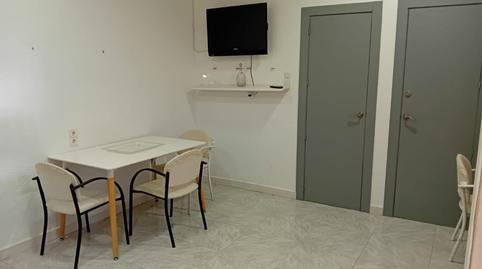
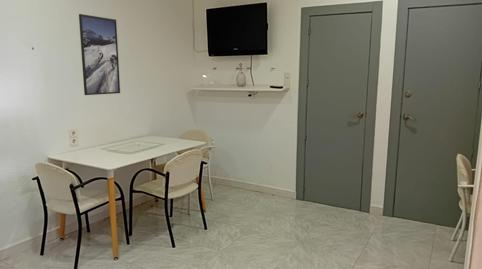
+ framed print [78,13,121,96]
